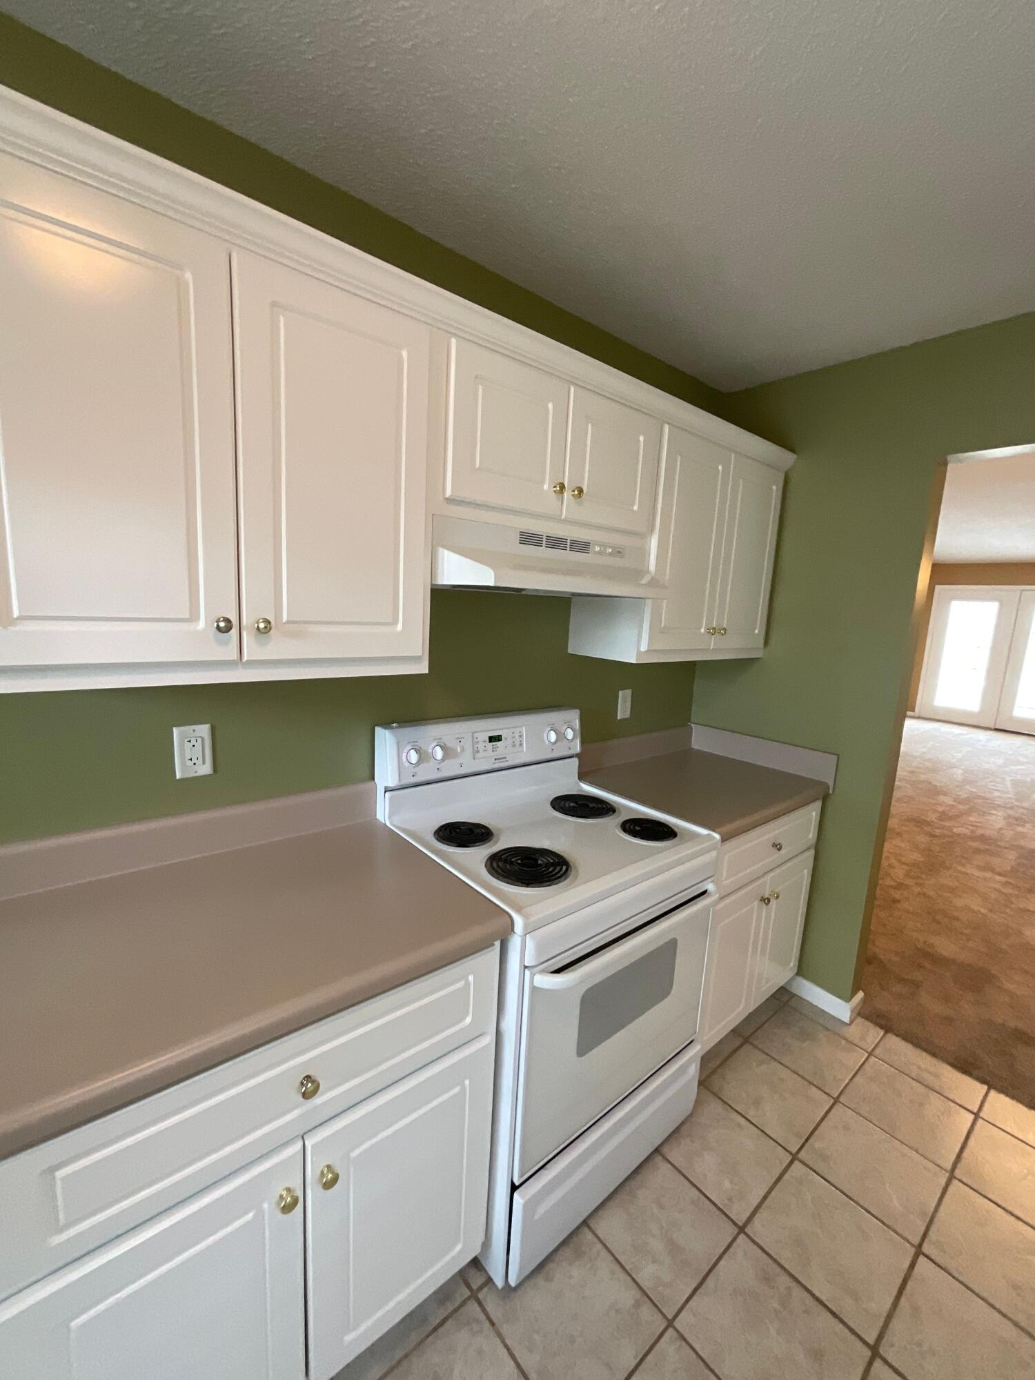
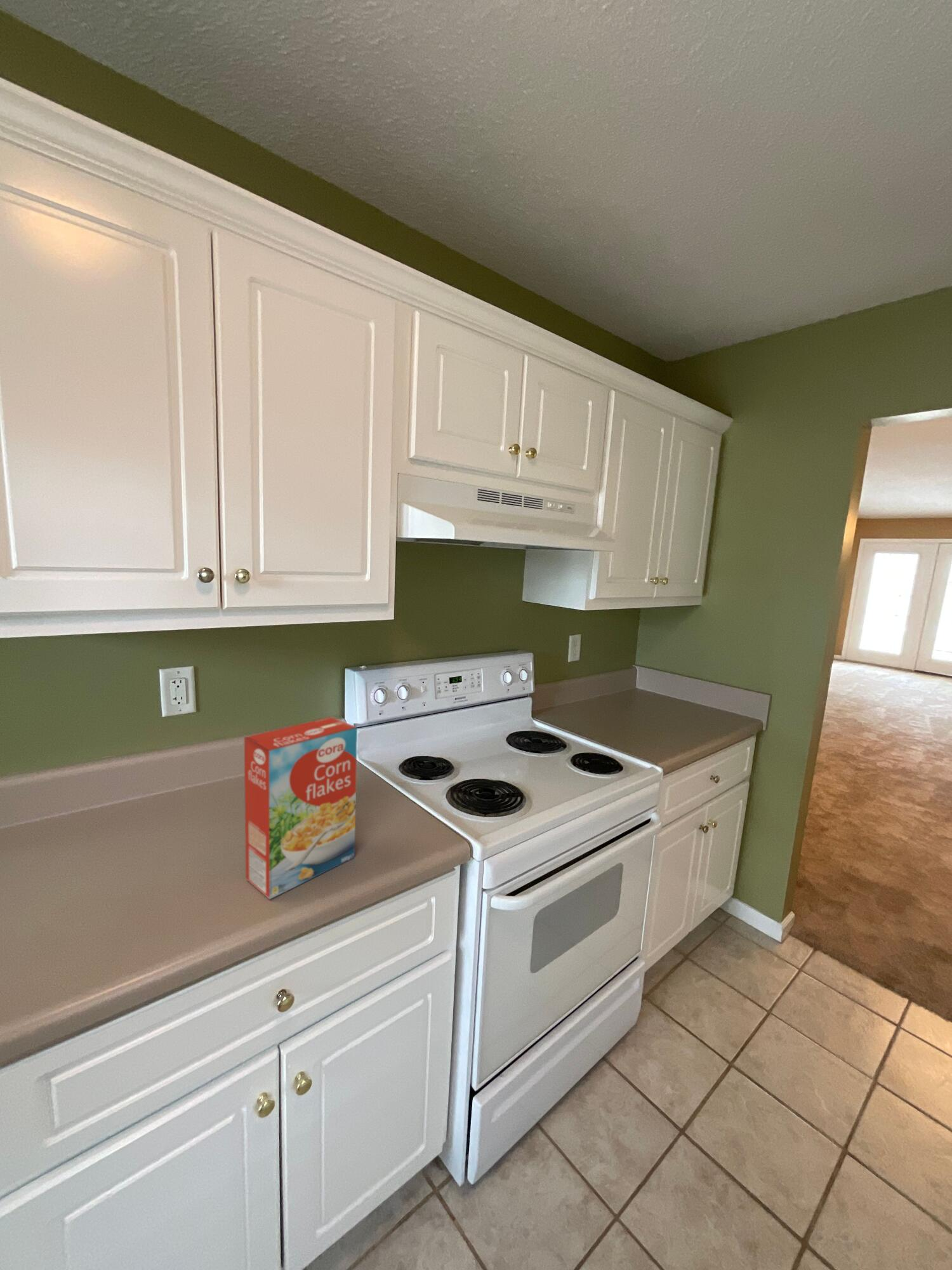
+ cereal box [244,716,358,900]
